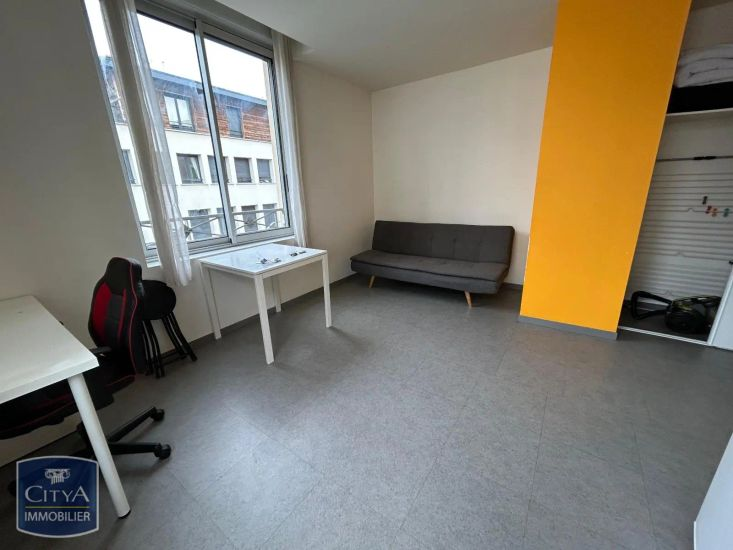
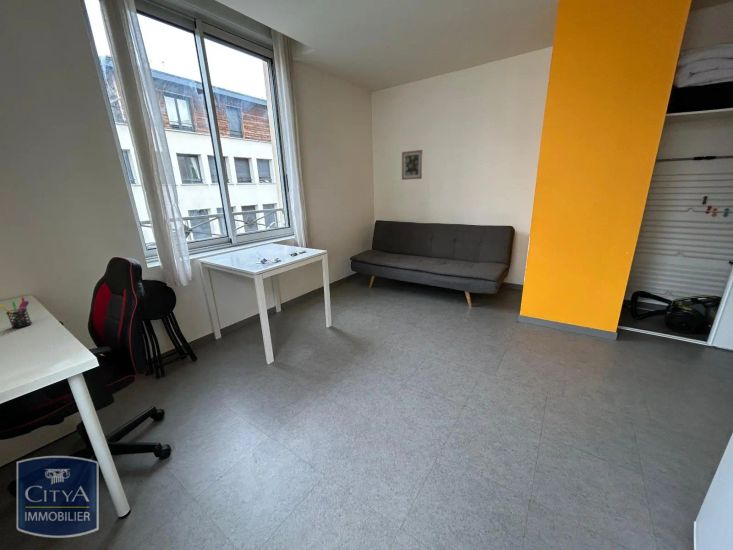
+ wall art [401,149,423,181]
+ pen holder [0,296,33,329]
